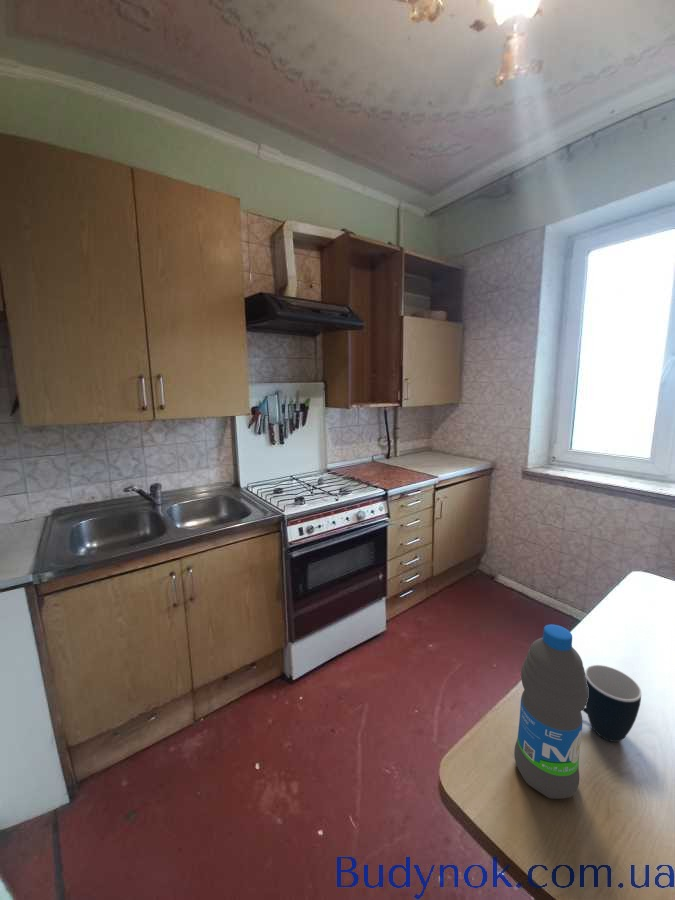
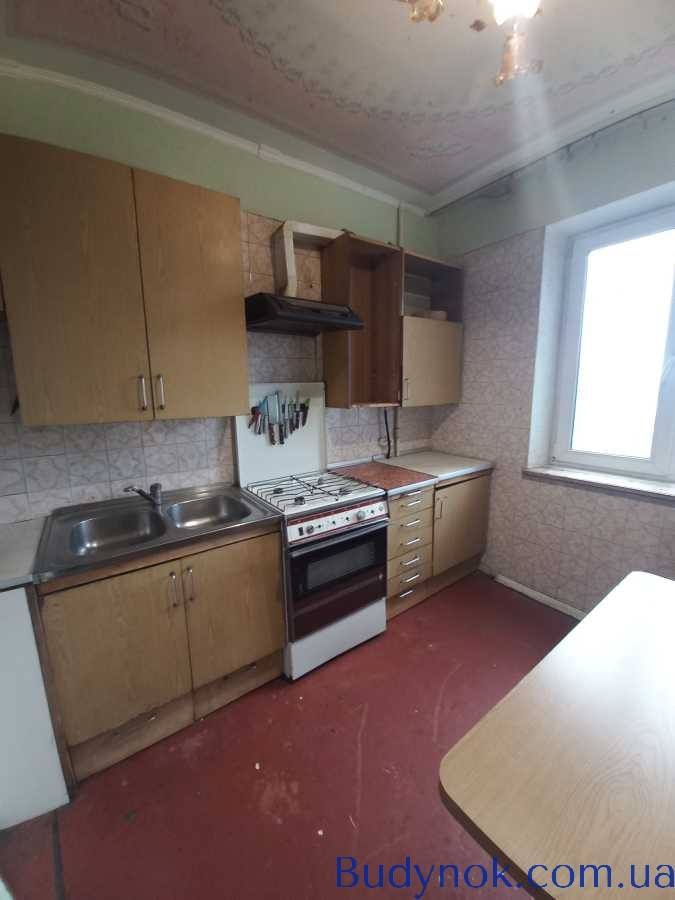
- mug [582,664,642,743]
- water bottle [513,624,588,800]
